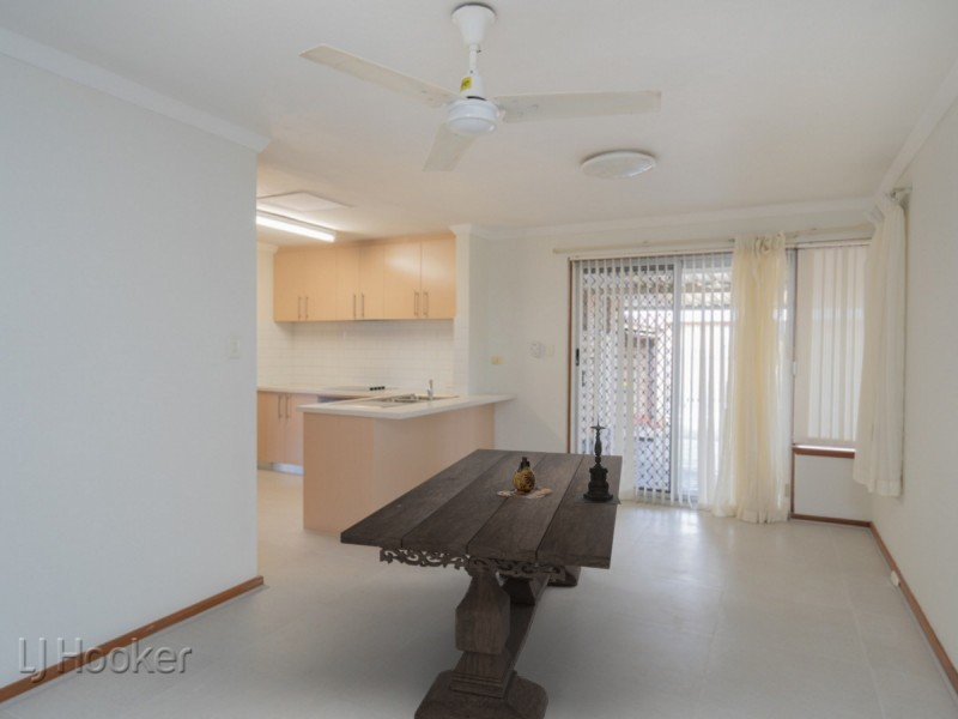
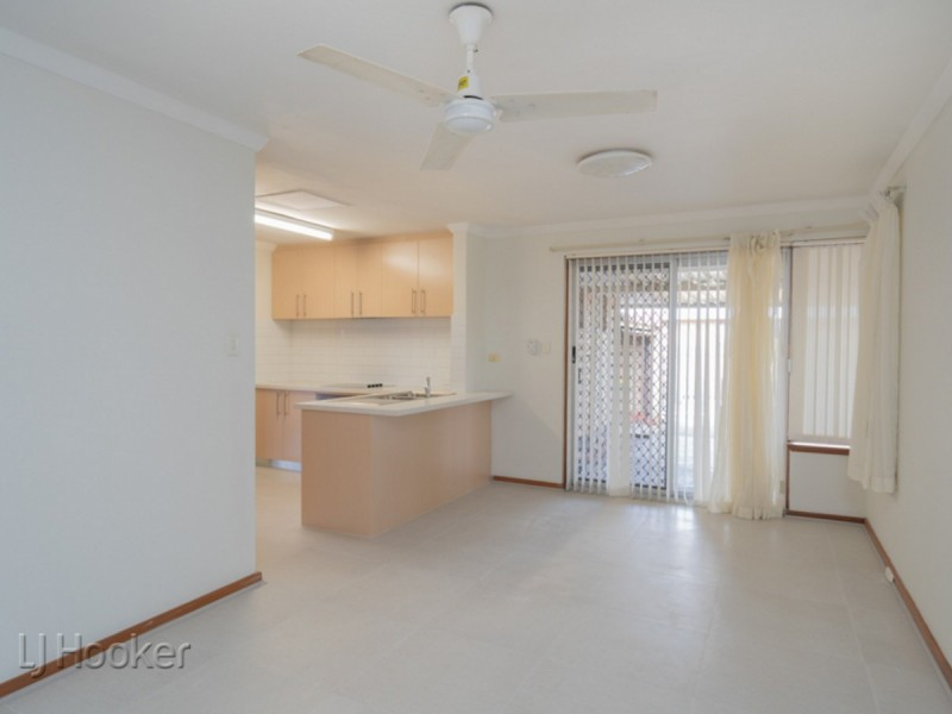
- dining table [339,448,624,719]
- vase [497,457,552,499]
- candle holder [575,415,623,506]
